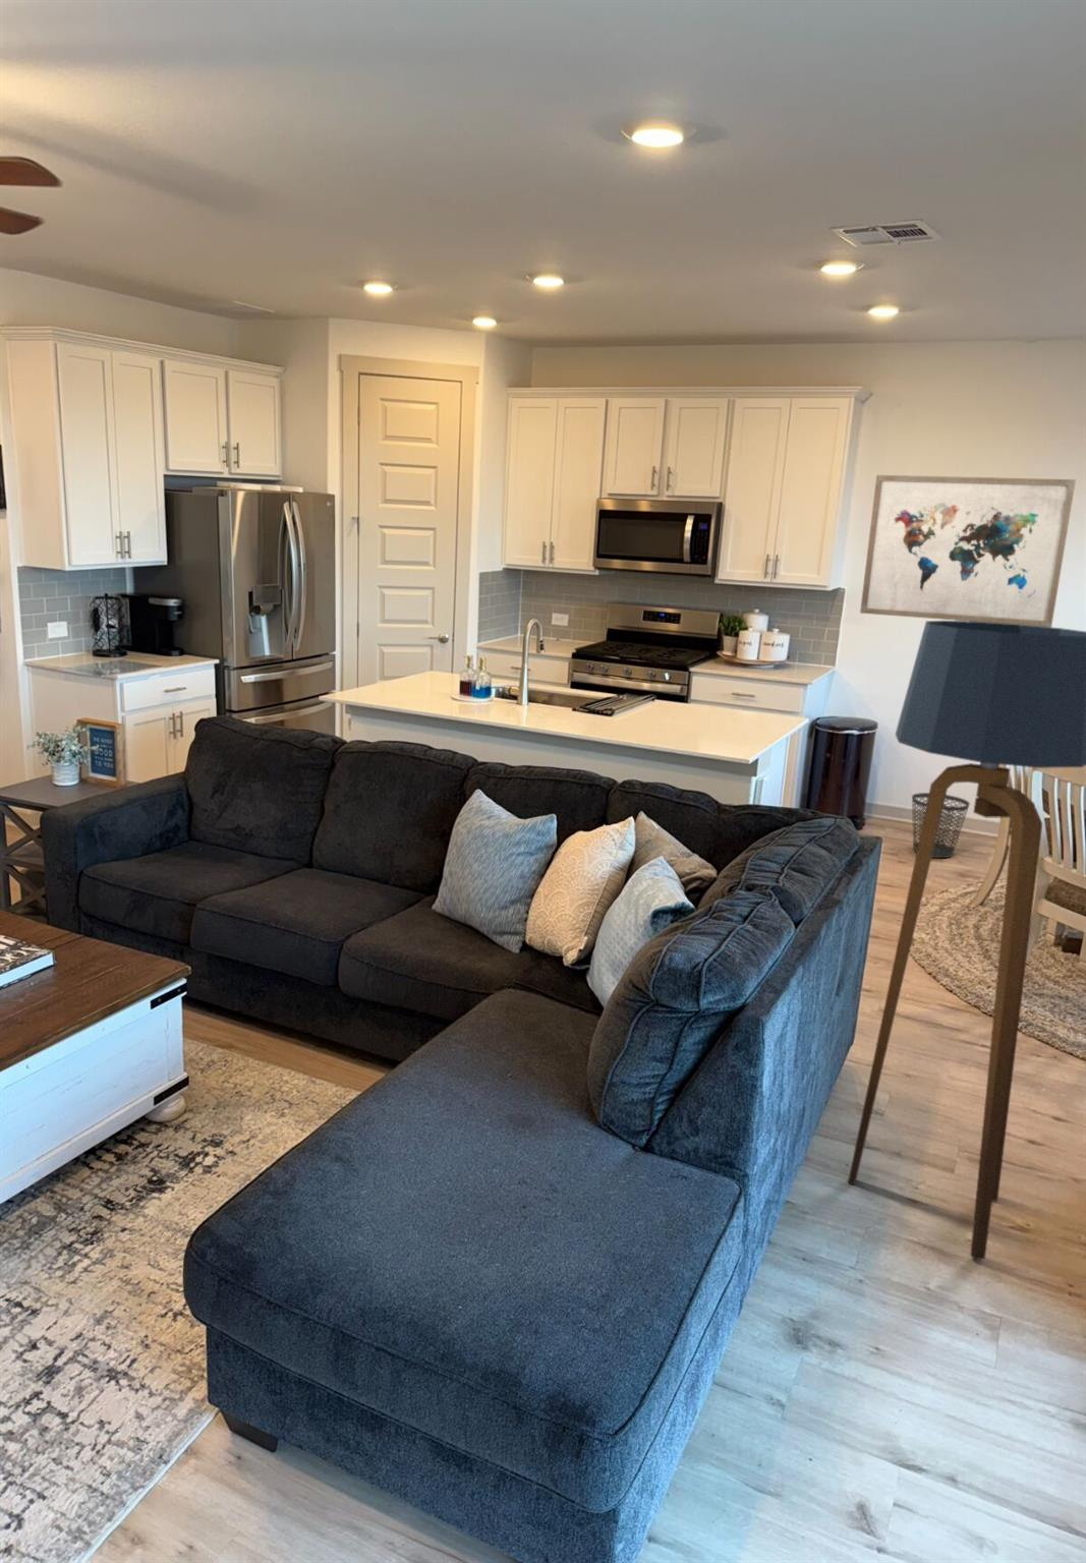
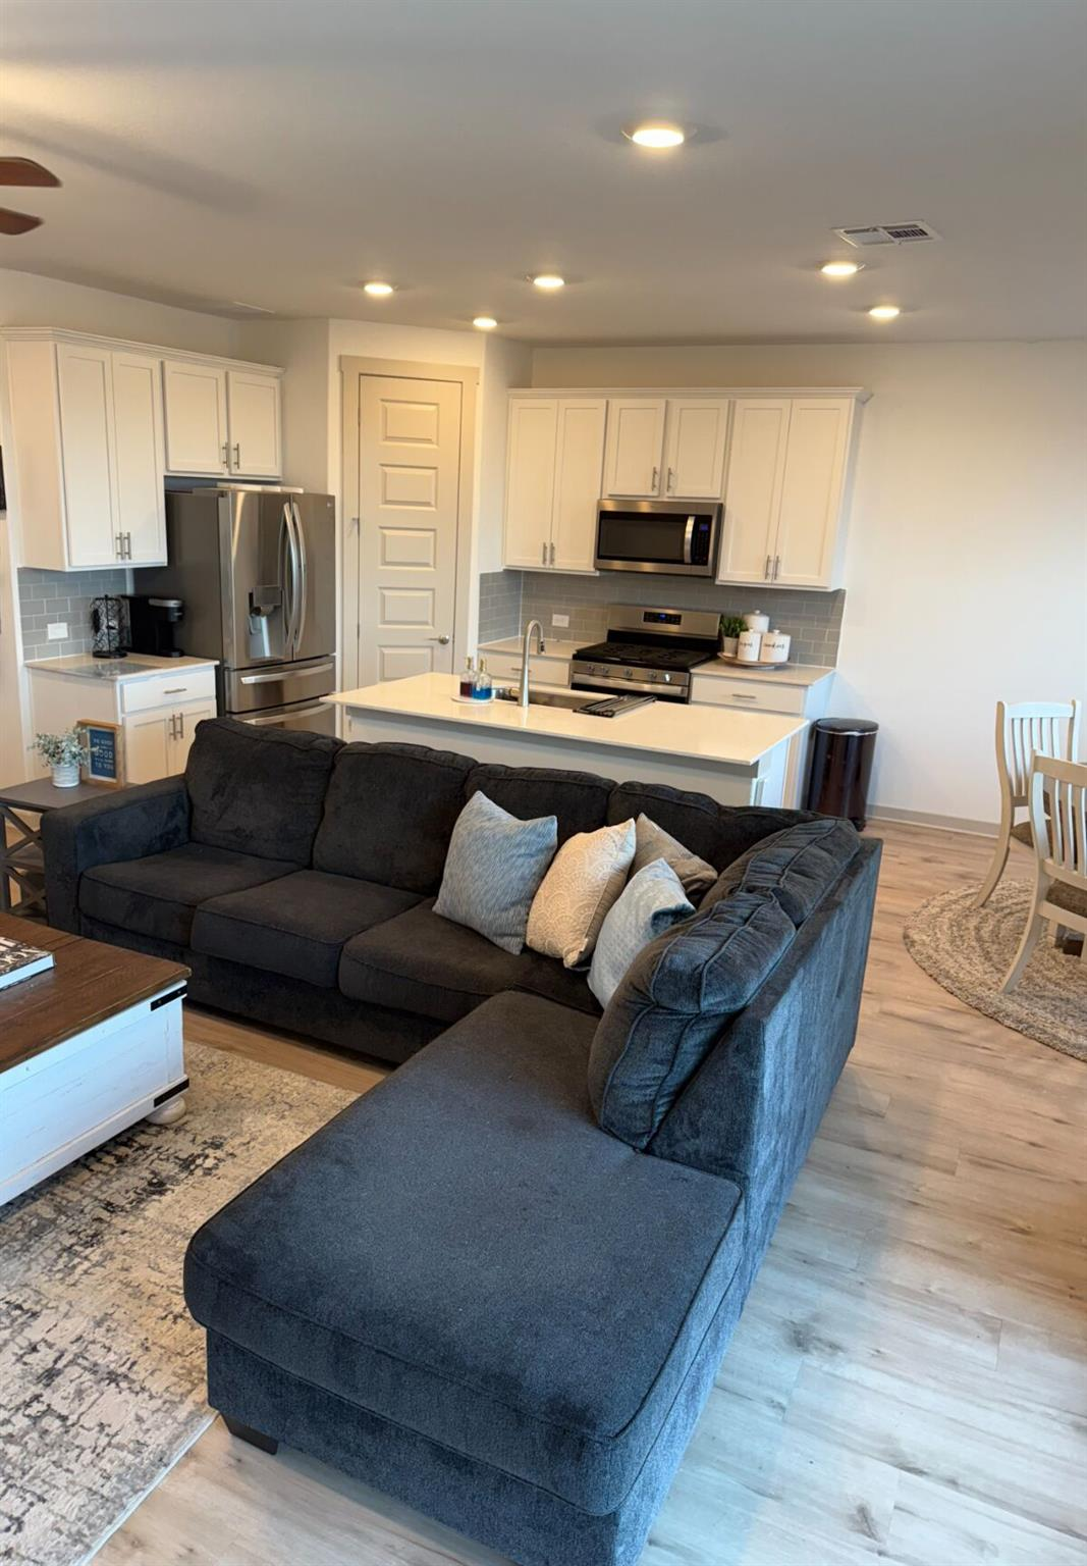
- floor lamp [847,620,1086,1261]
- wall art [859,474,1076,628]
- wastebasket [911,792,971,859]
